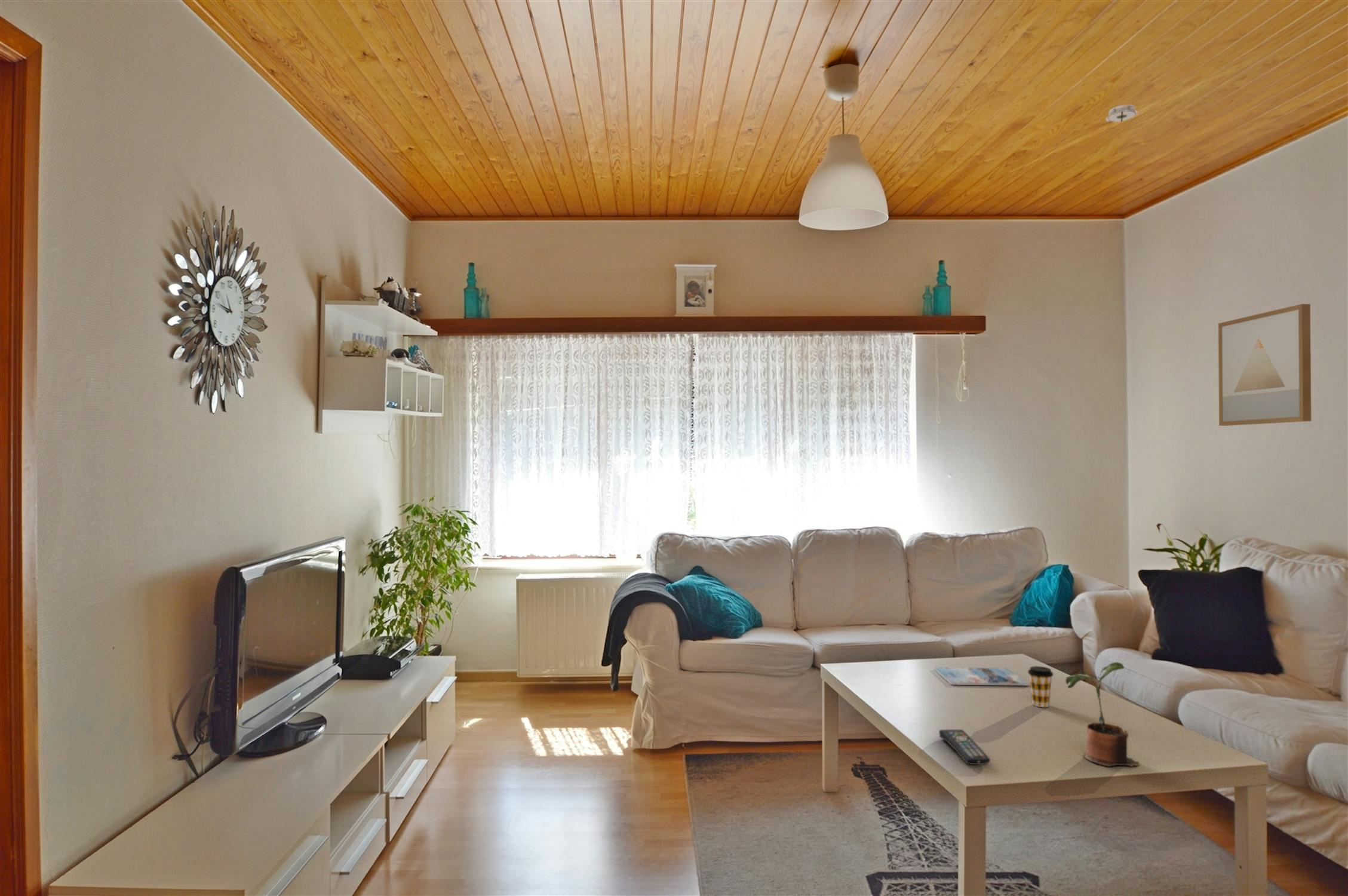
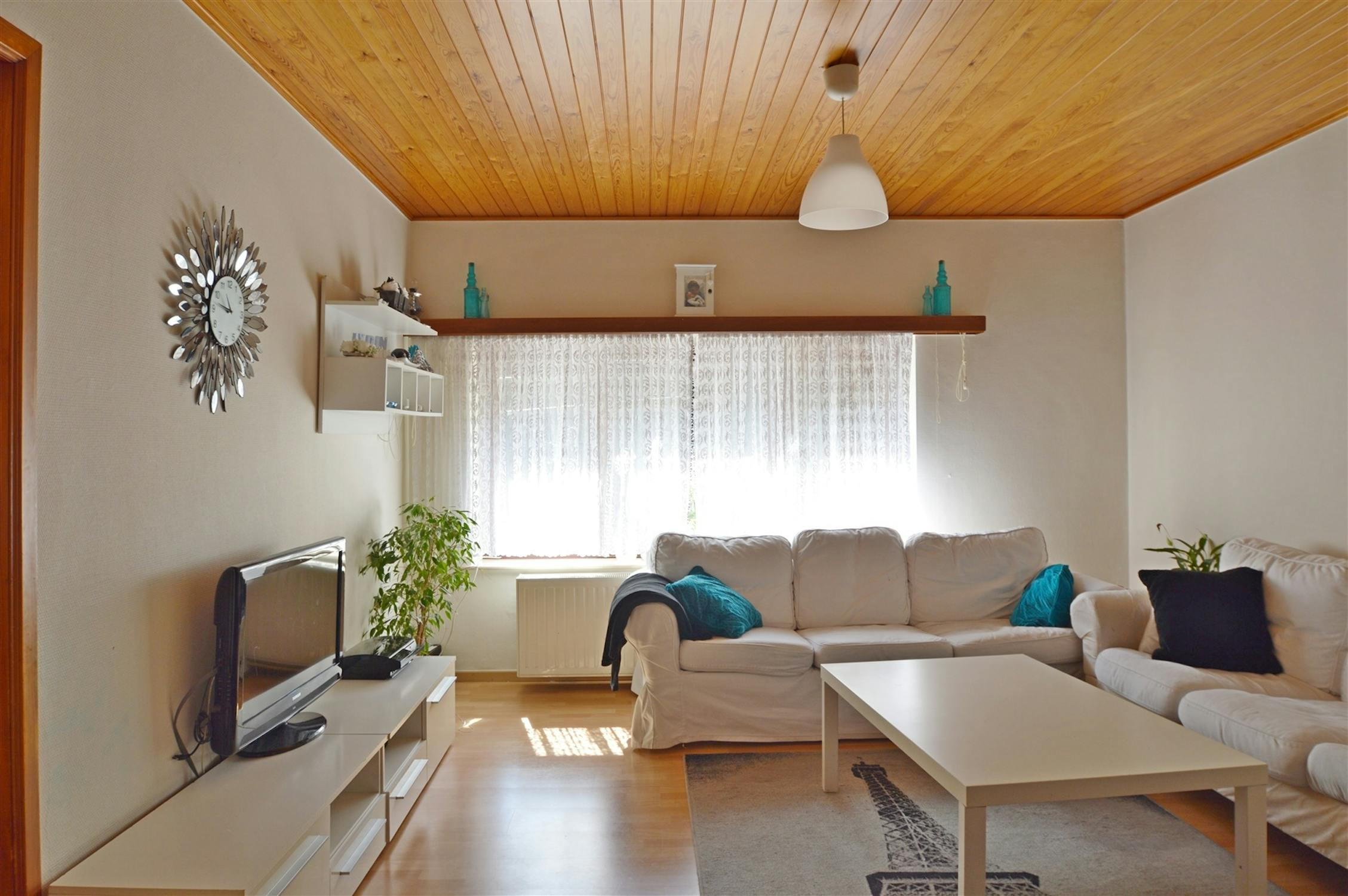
- coffee cup [1027,665,1054,708]
- wall art [1218,303,1312,426]
- smoke detector [1104,104,1138,125]
- magazine [933,667,1030,686]
- potted plant [1065,662,1140,767]
- remote control [938,729,991,765]
